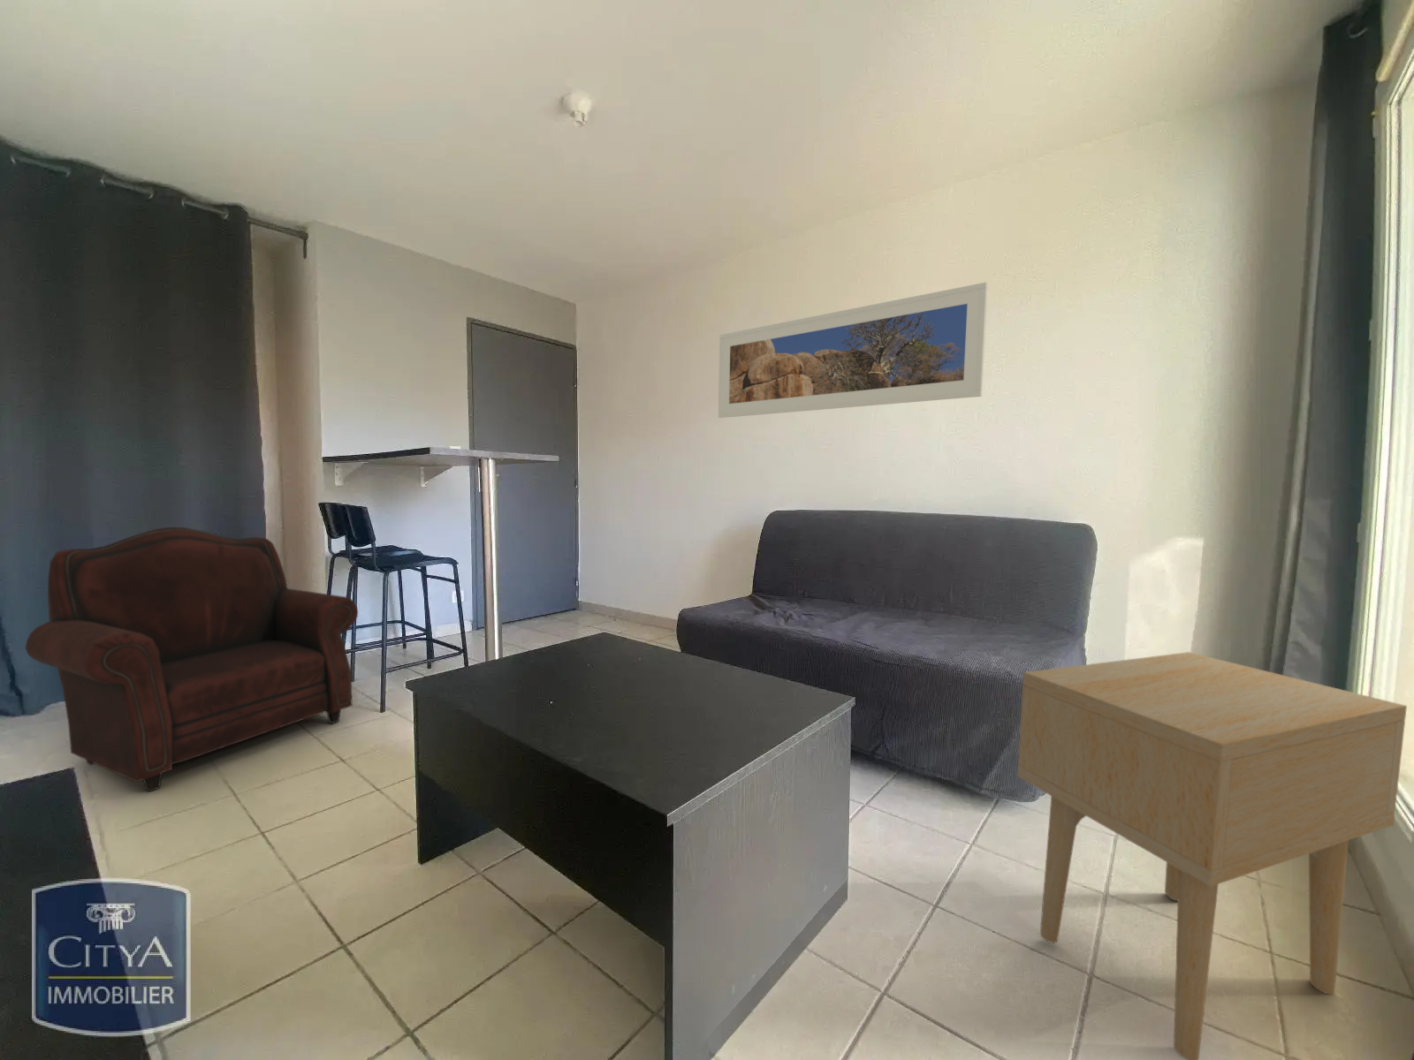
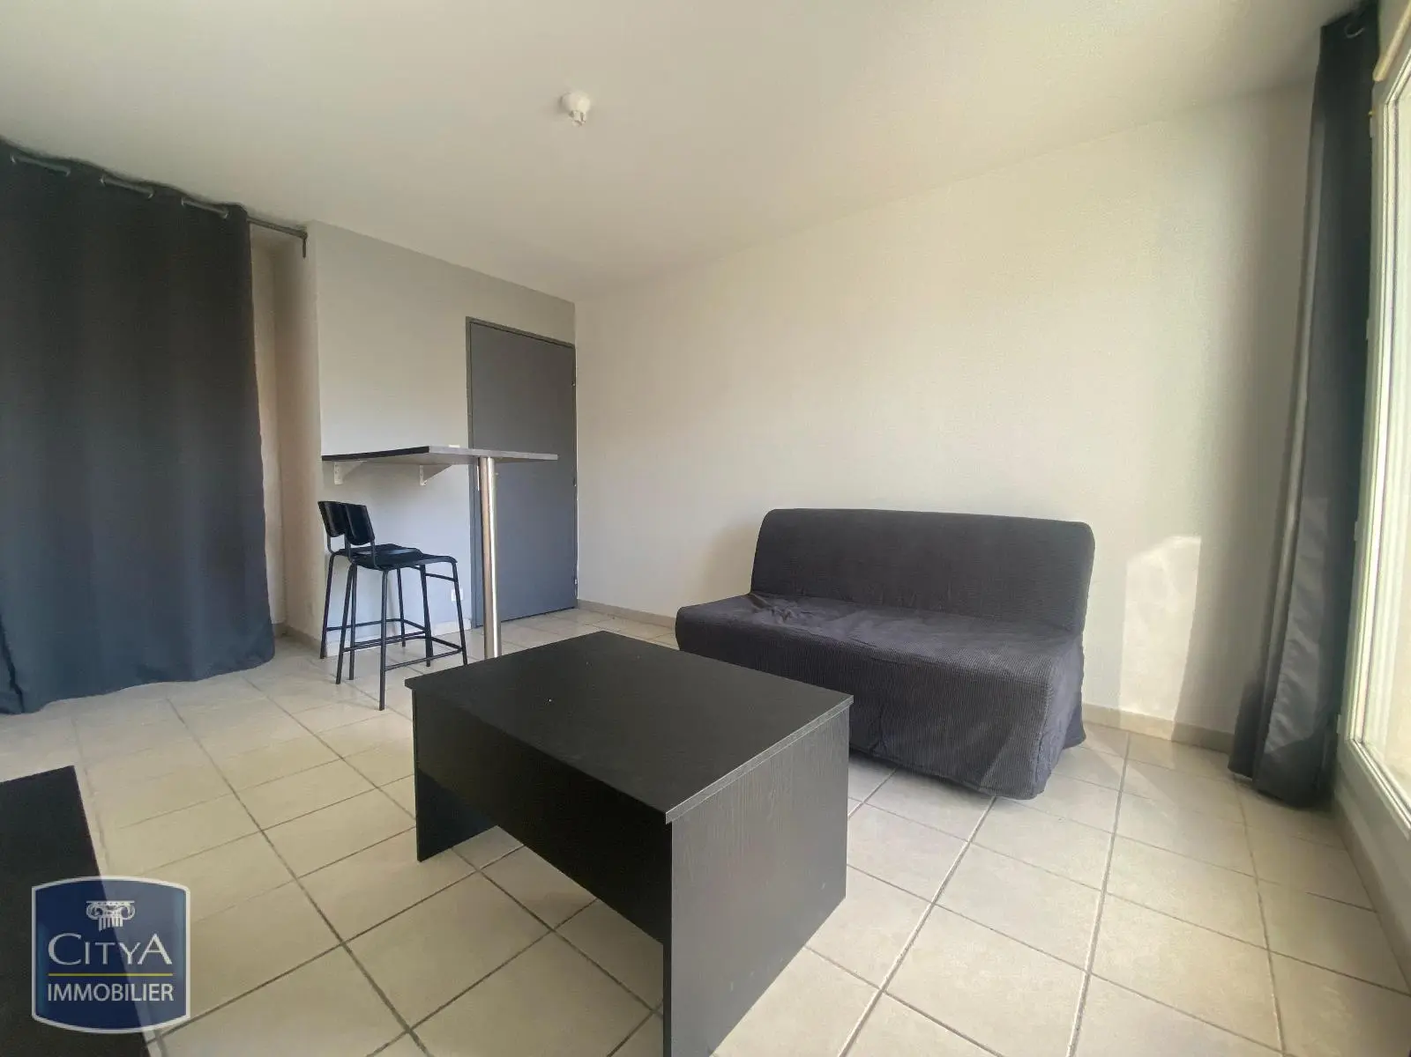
- armchair [24,527,359,793]
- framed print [718,281,989,419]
- side table [1017,651,1407,1060]
